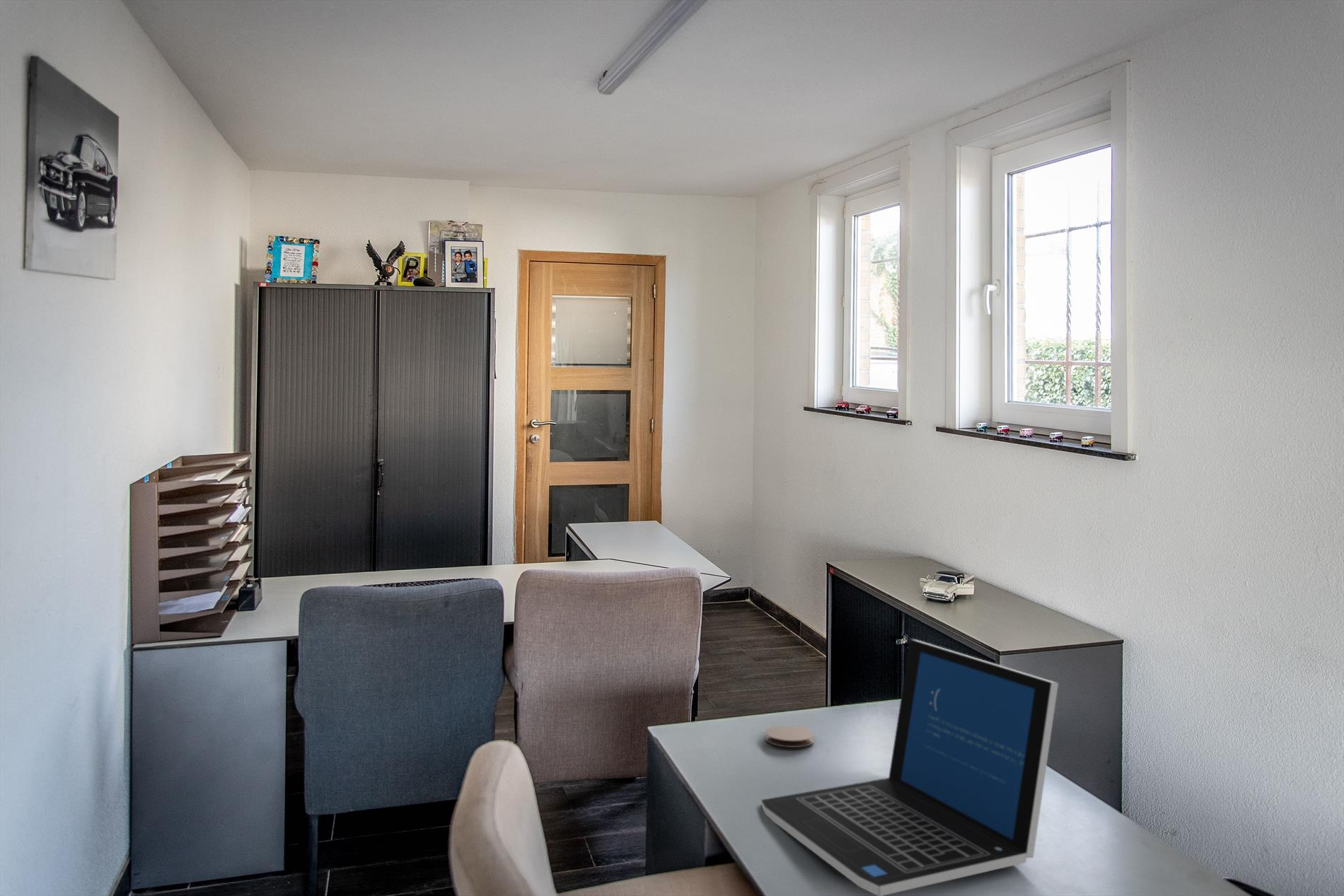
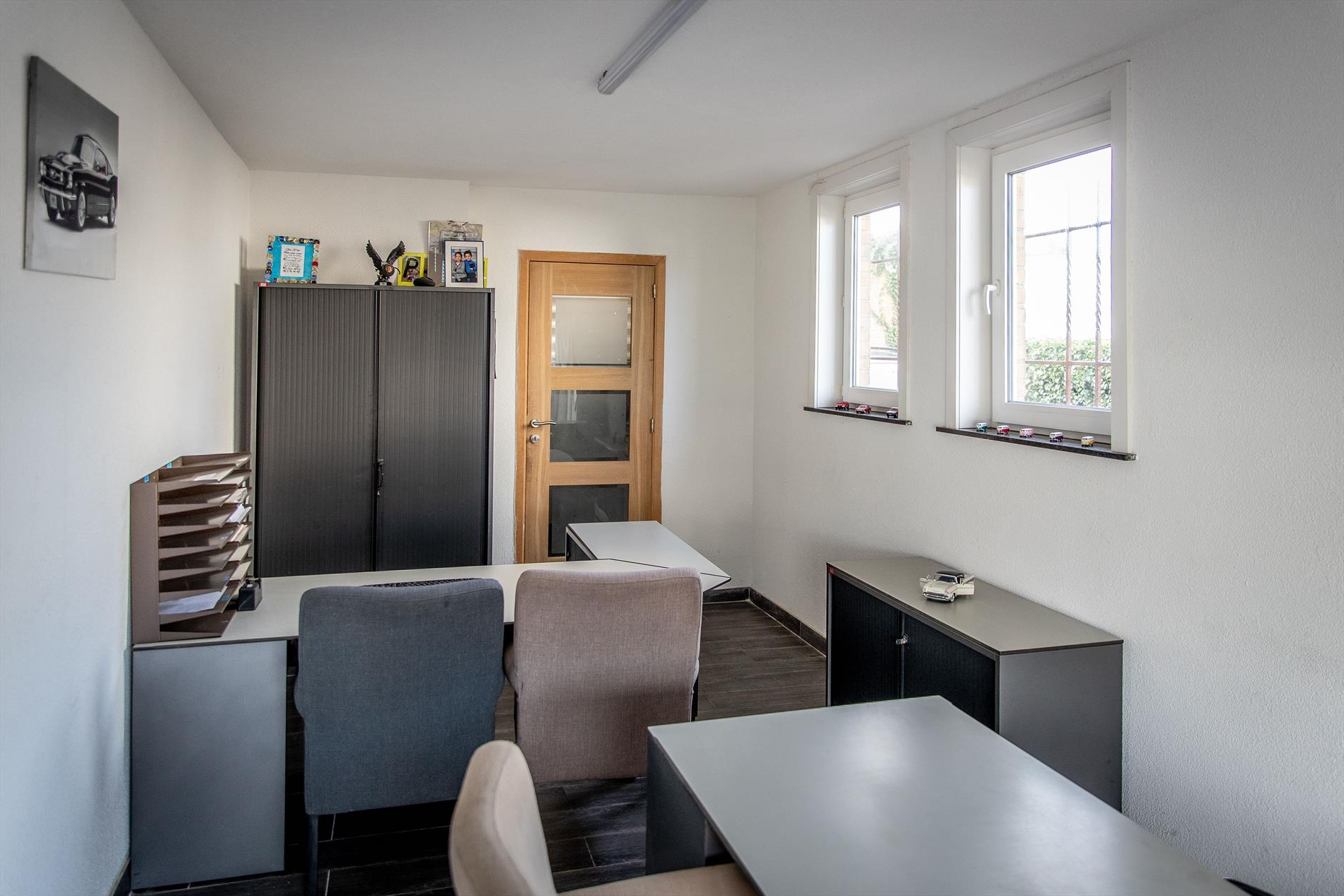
- coaster [765,725,815,748]
- laptop [760,639,1059,896]
